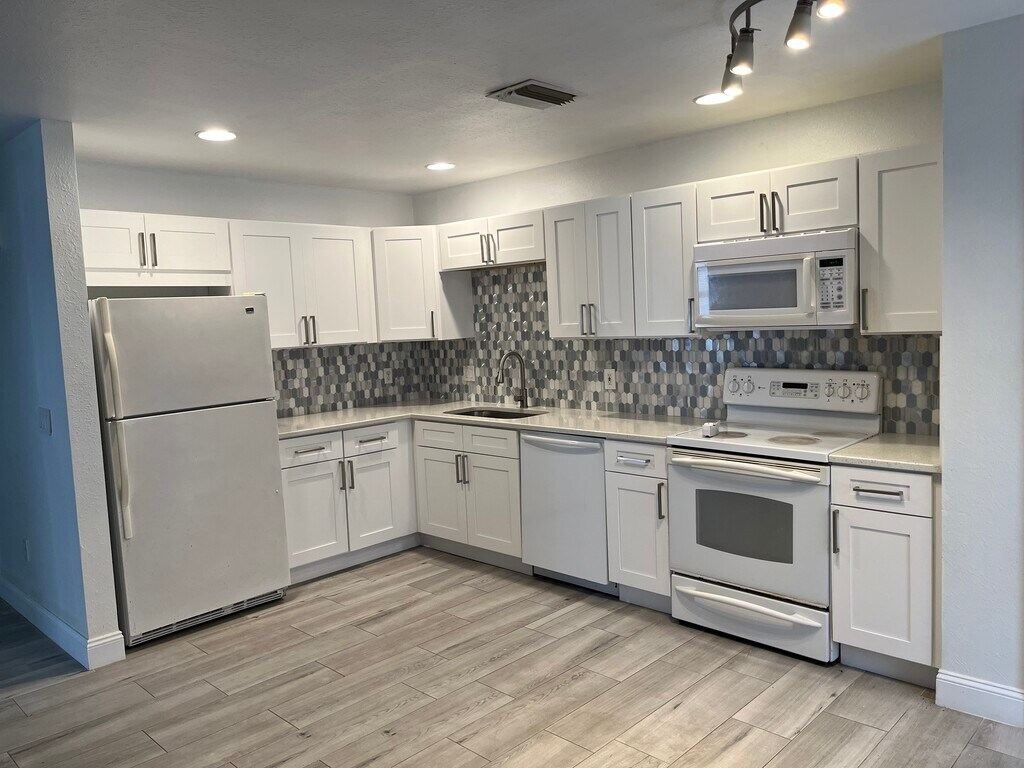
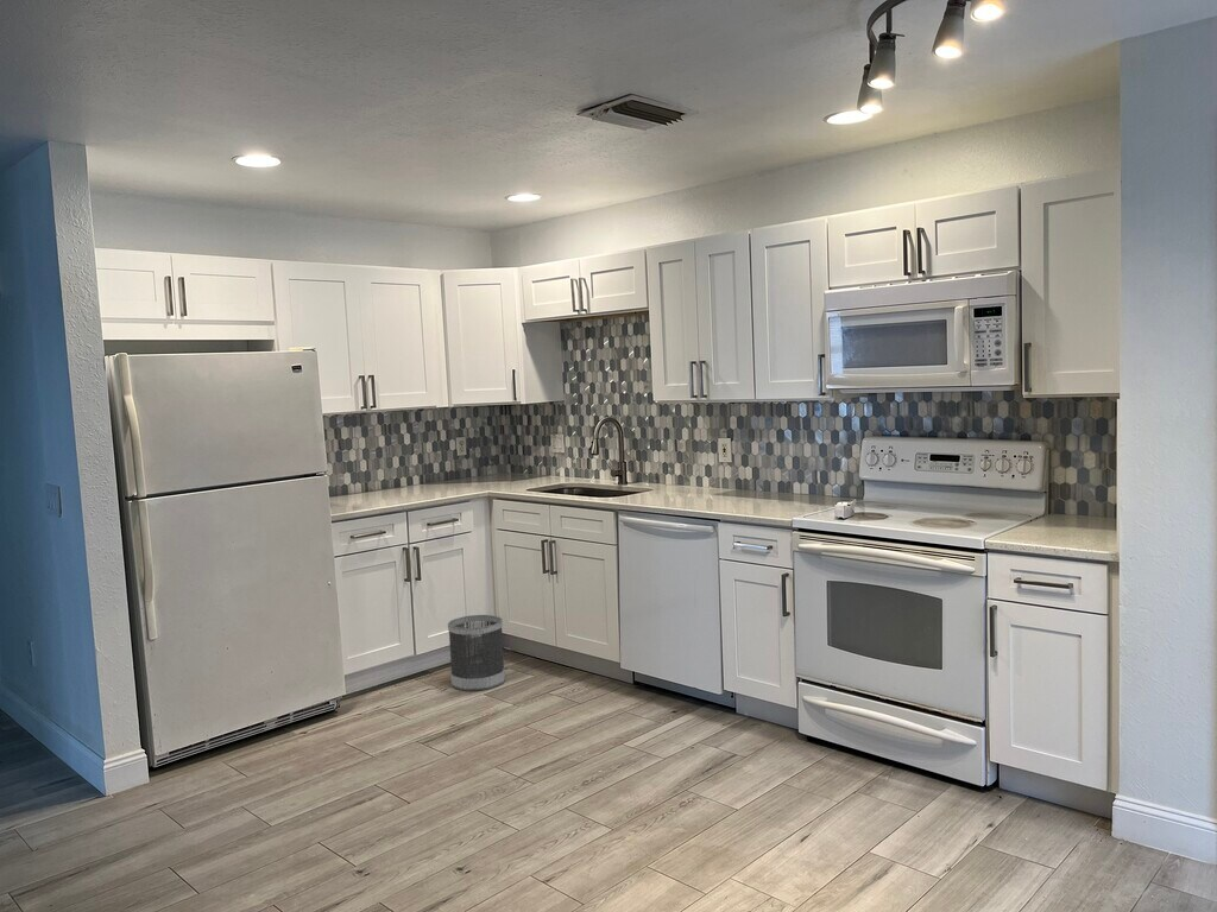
+ wastebasket [447,614,506,692]
